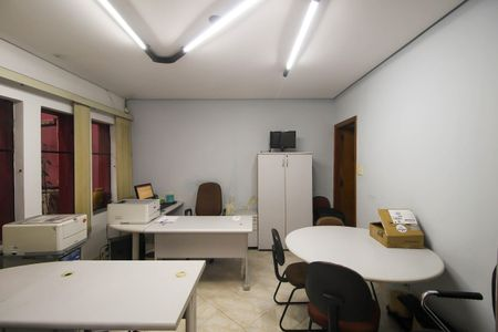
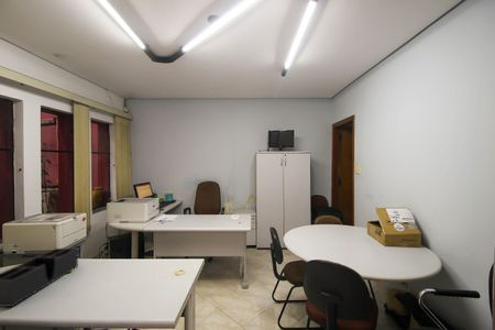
+ desk organizer [0,248,79,308]
